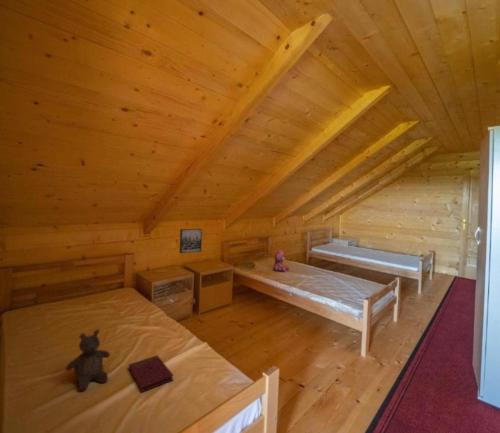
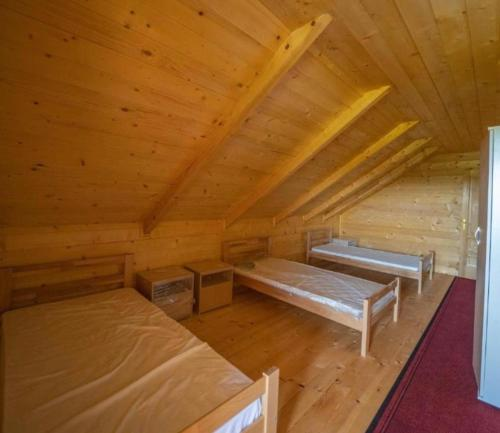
- wall art [179,228,203,254]
- stuffed bear [65,329,111,392]
- teddy bear [272,249,290,273]
- book [128,354,175,393]
